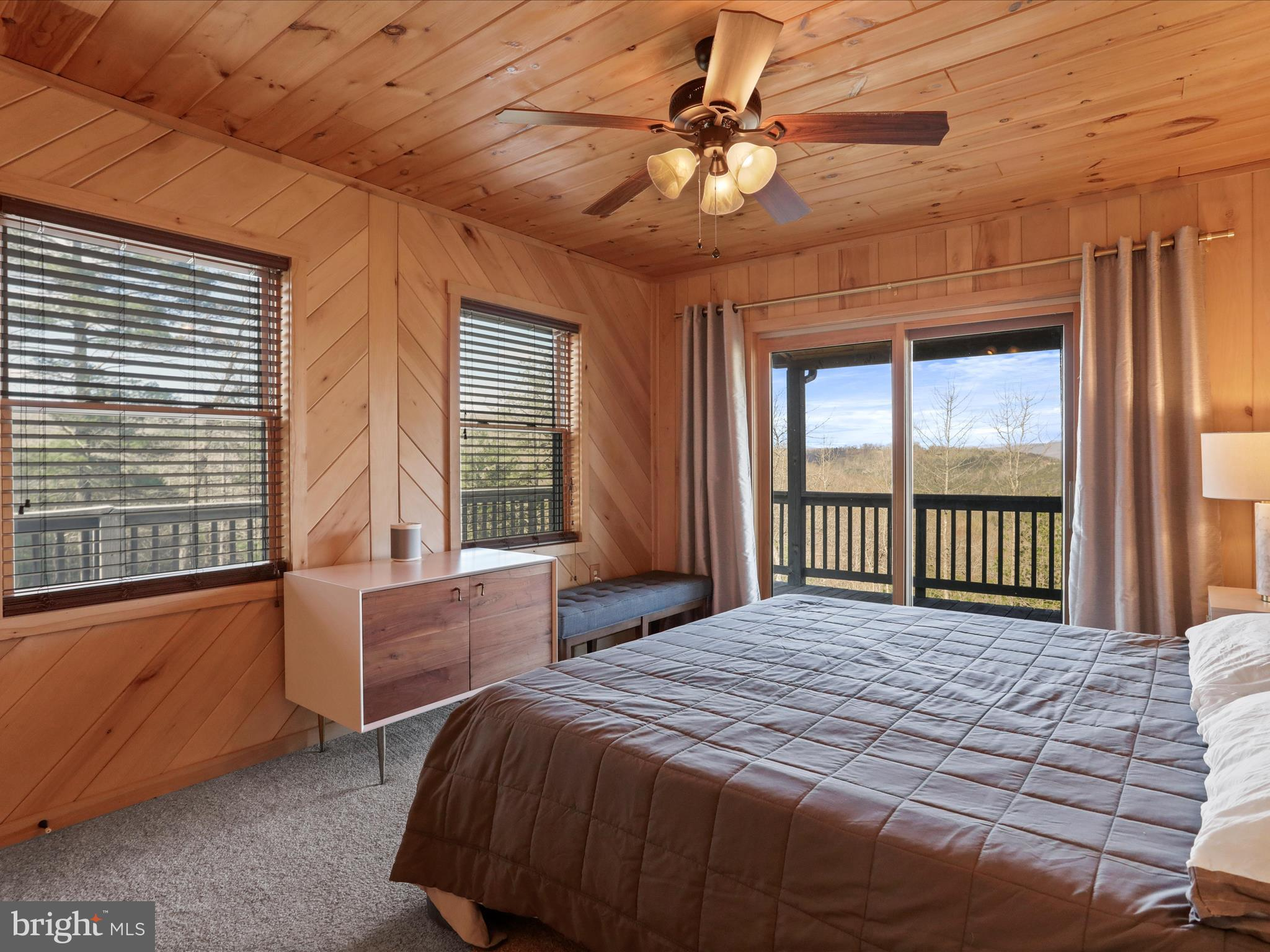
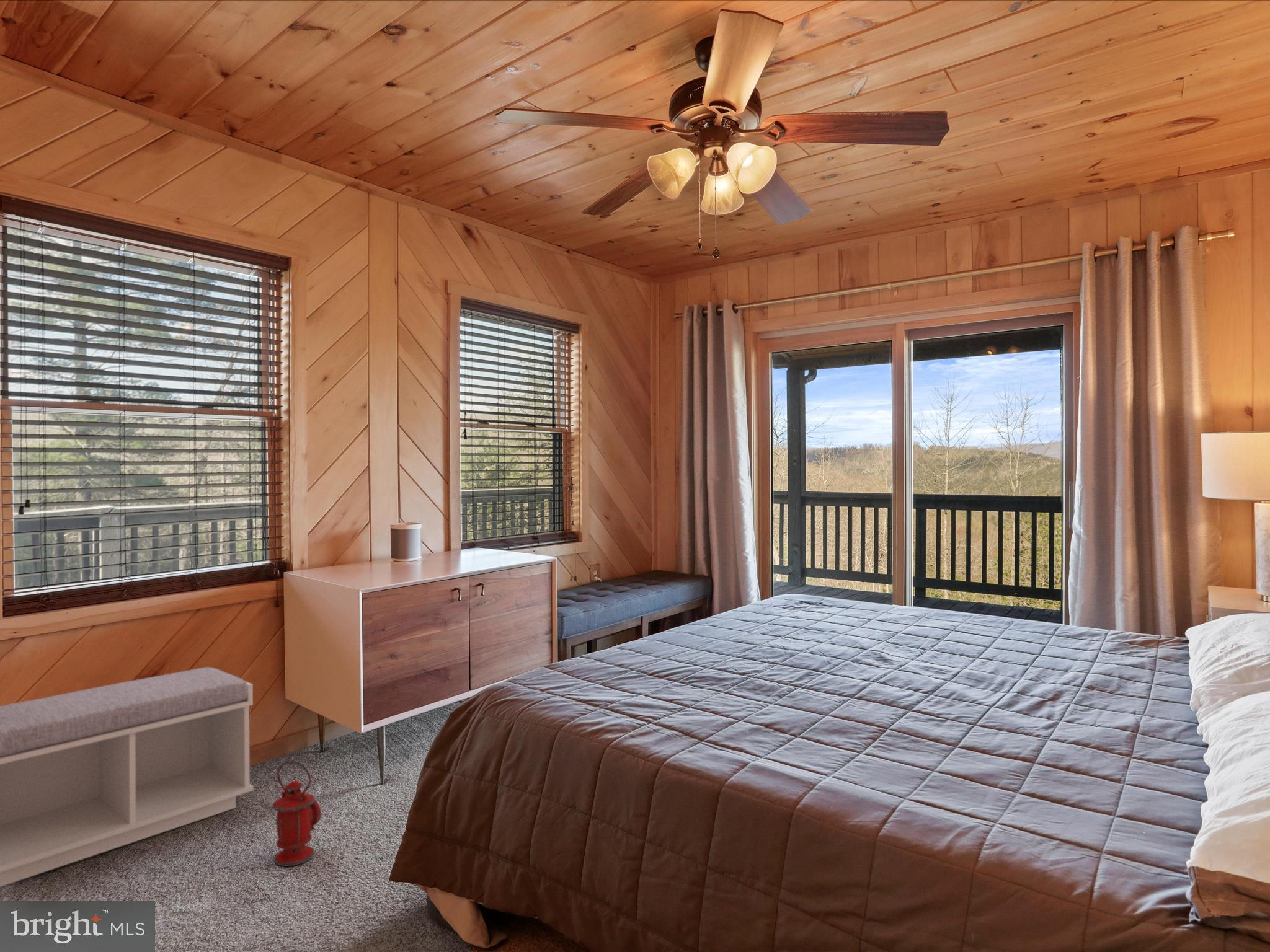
+ lantern [272,760,322,867]
+ bench [0,666,254,888]
